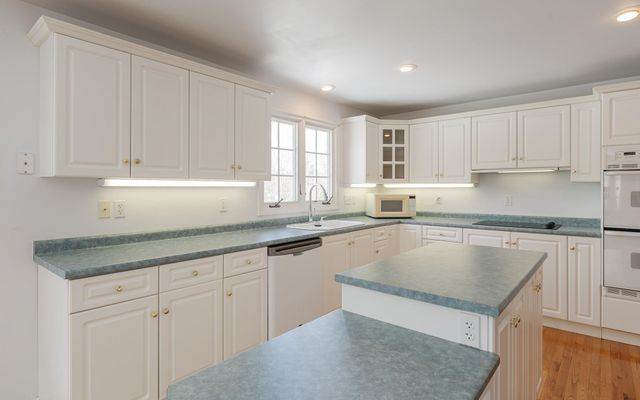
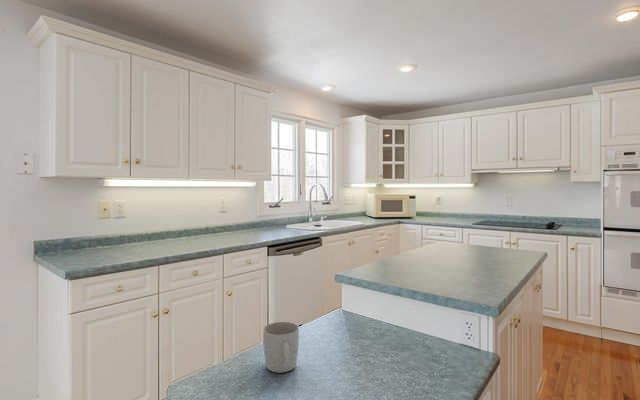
+ mug [262,321,300,374]
